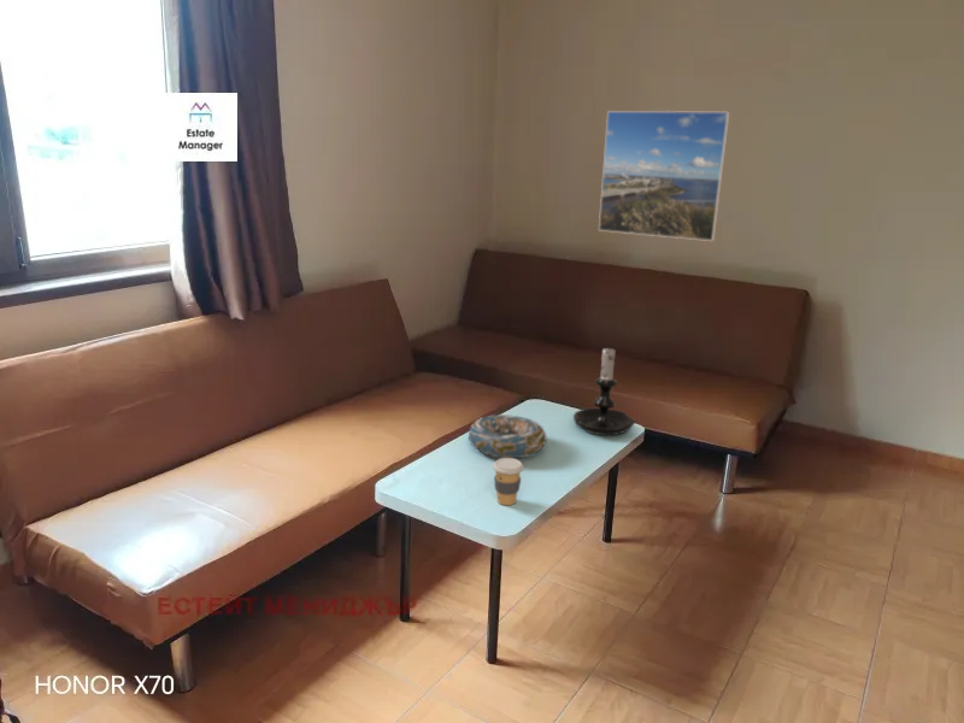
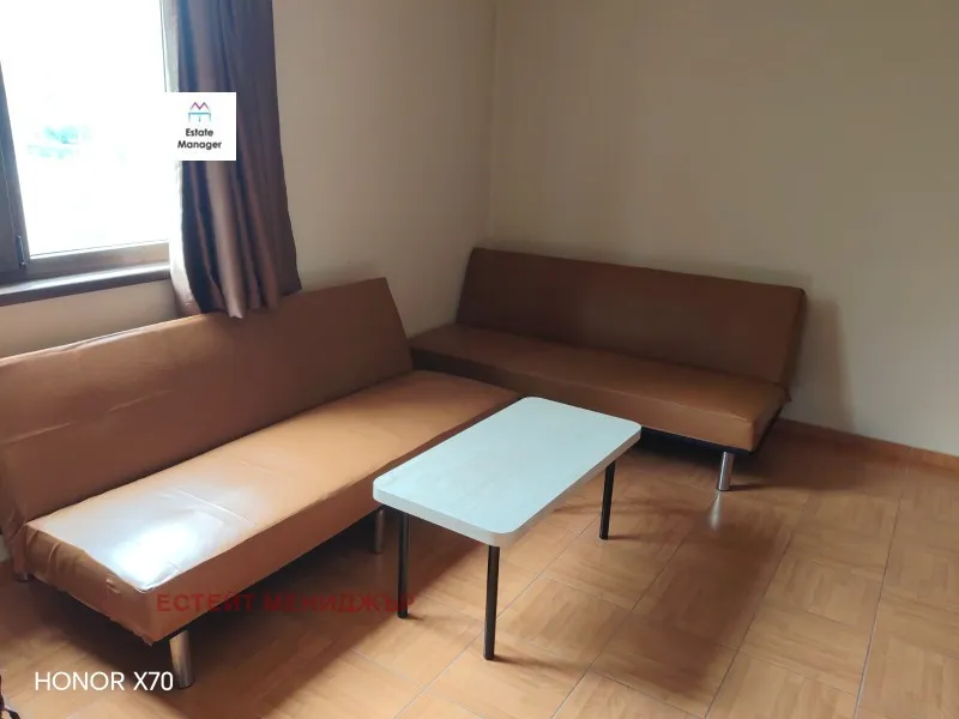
- decorative bowl [468,413,548,459]
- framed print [598,110,731,242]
- coffee cup [492,458,525,506]
- candle holder [572,342,637,436]
